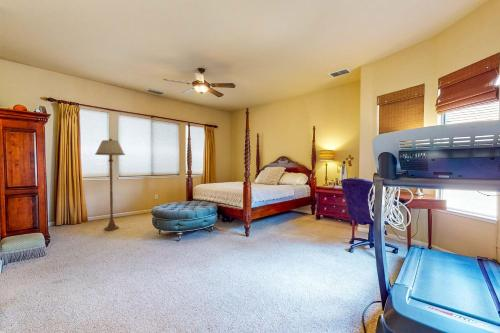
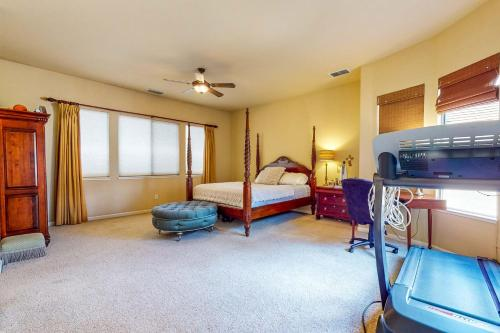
- floor lamp [94,138,126,231]
